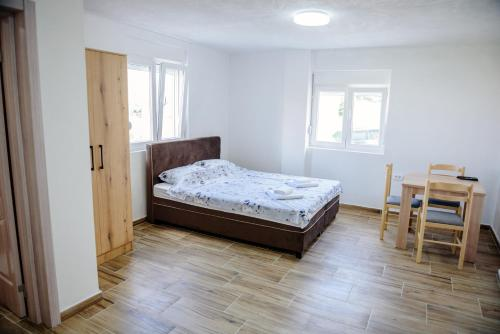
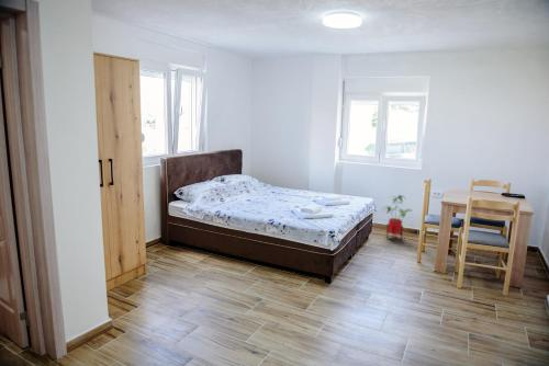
+ house plant [380,194,414,241]
